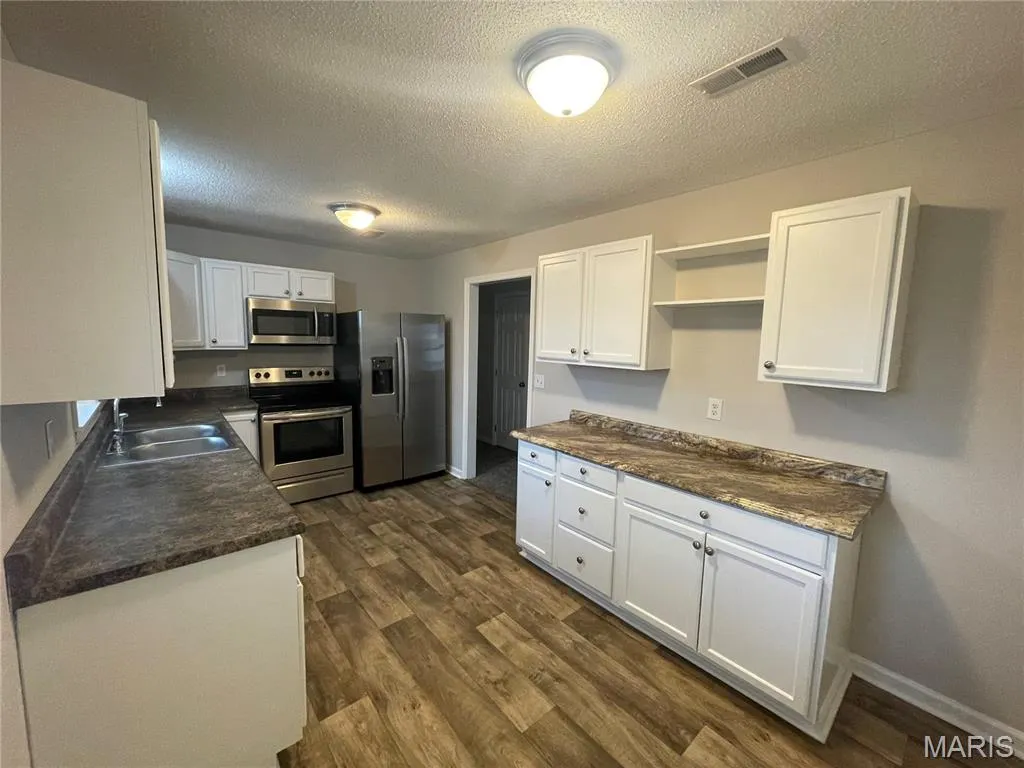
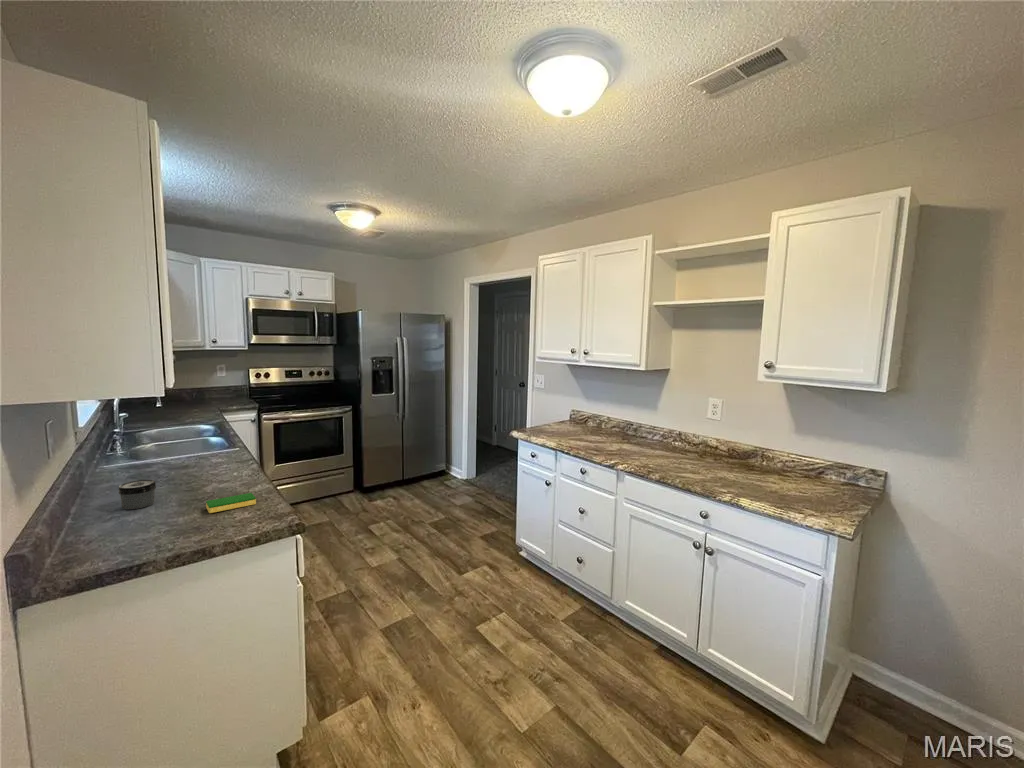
+ dish sponge [205,492,257,514]
+ jar [117,479,157,510]
